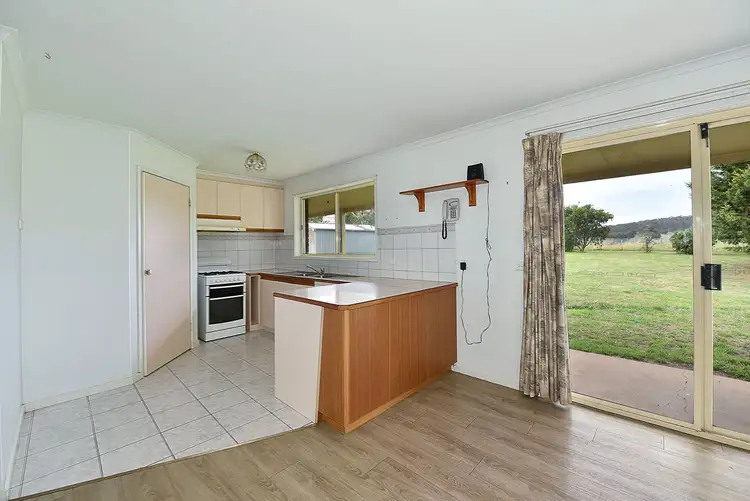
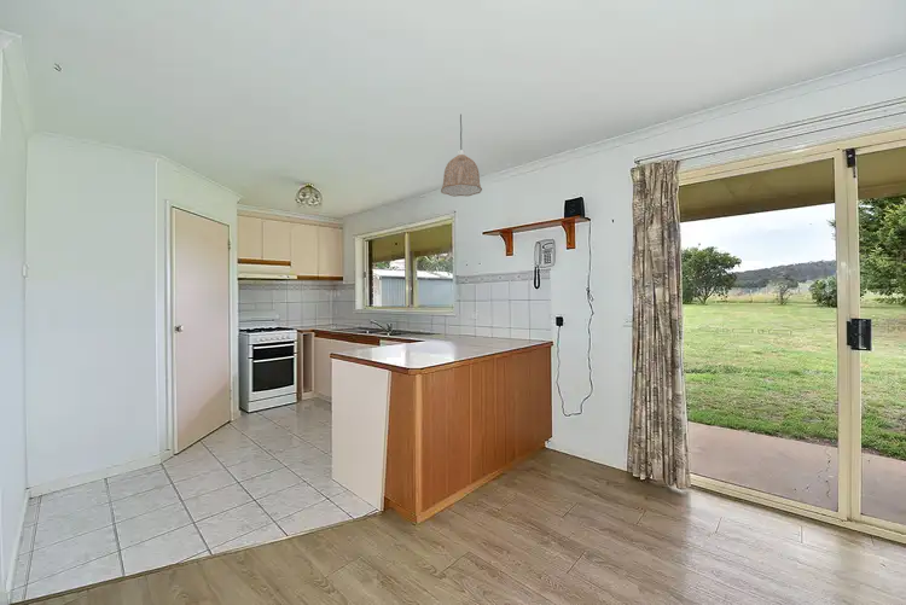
+ pendant lamp [440,114,483,198]
